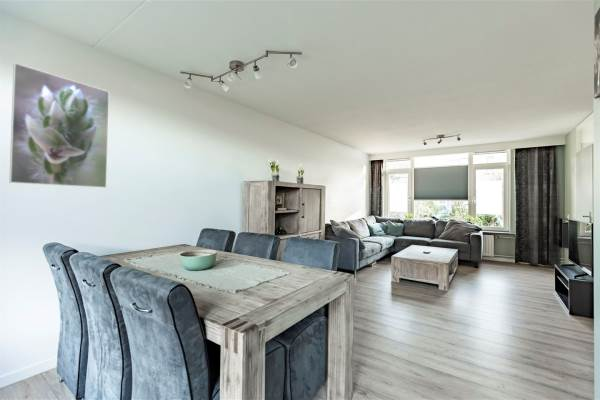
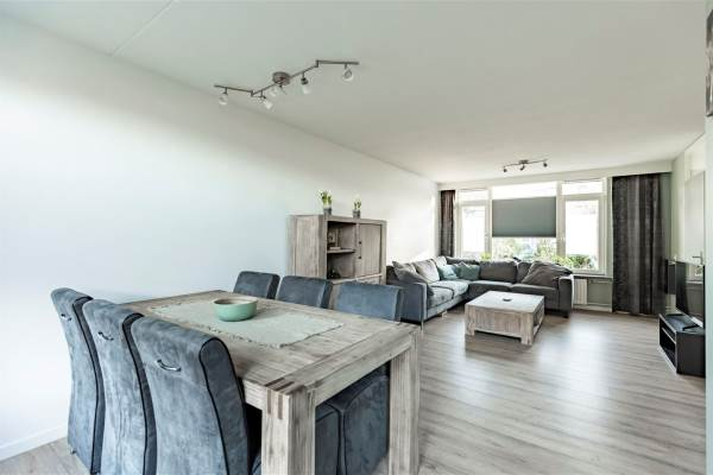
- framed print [8,62,110,189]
